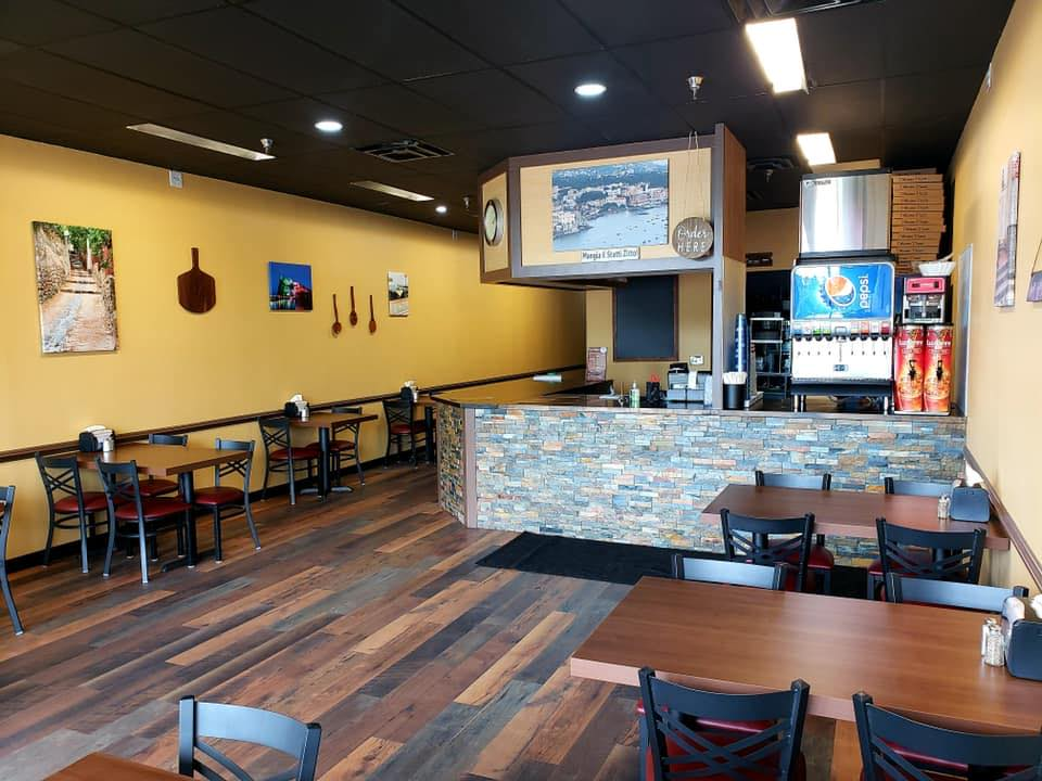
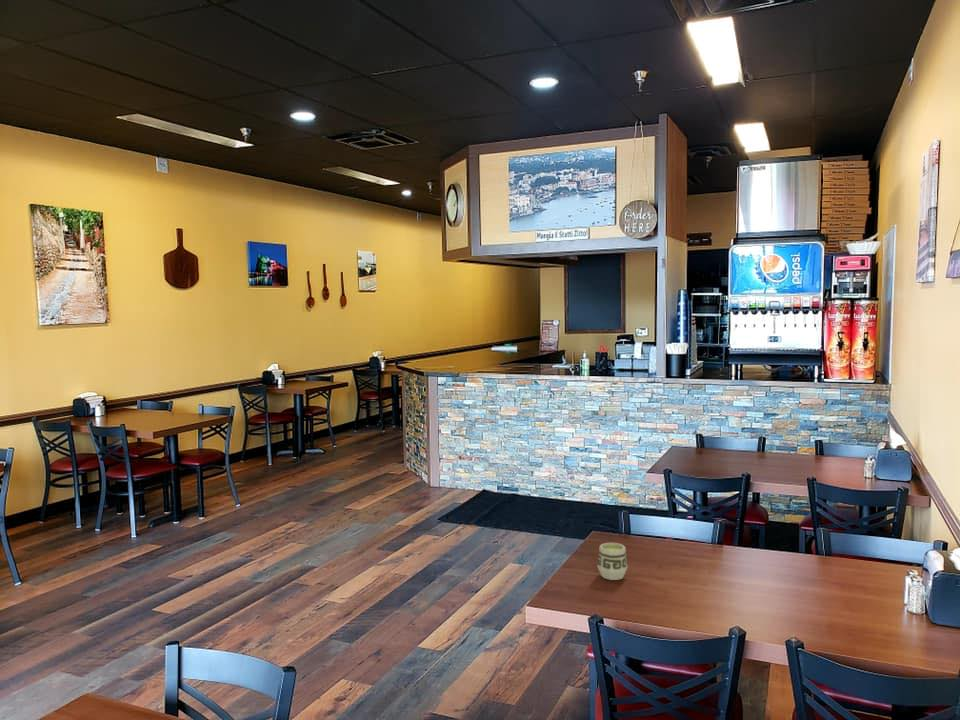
+ cup [597,542,628,581]
